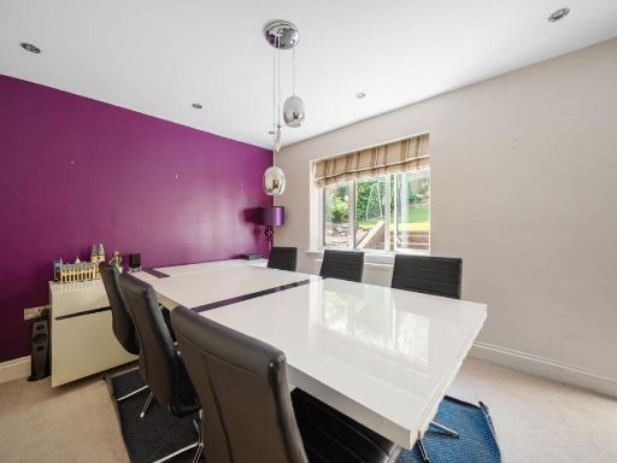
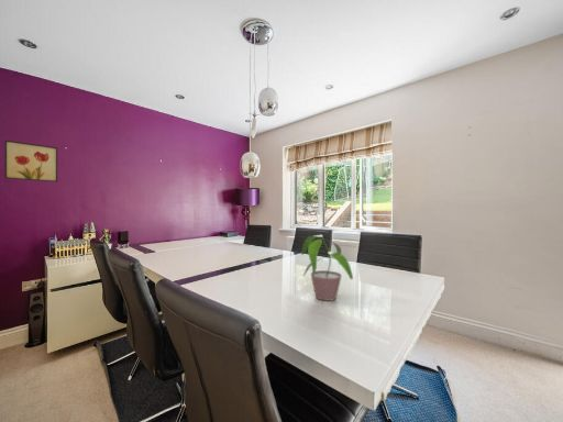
+ wall art [3,140,58,184]
+ potted plant [300,234,354,302]
